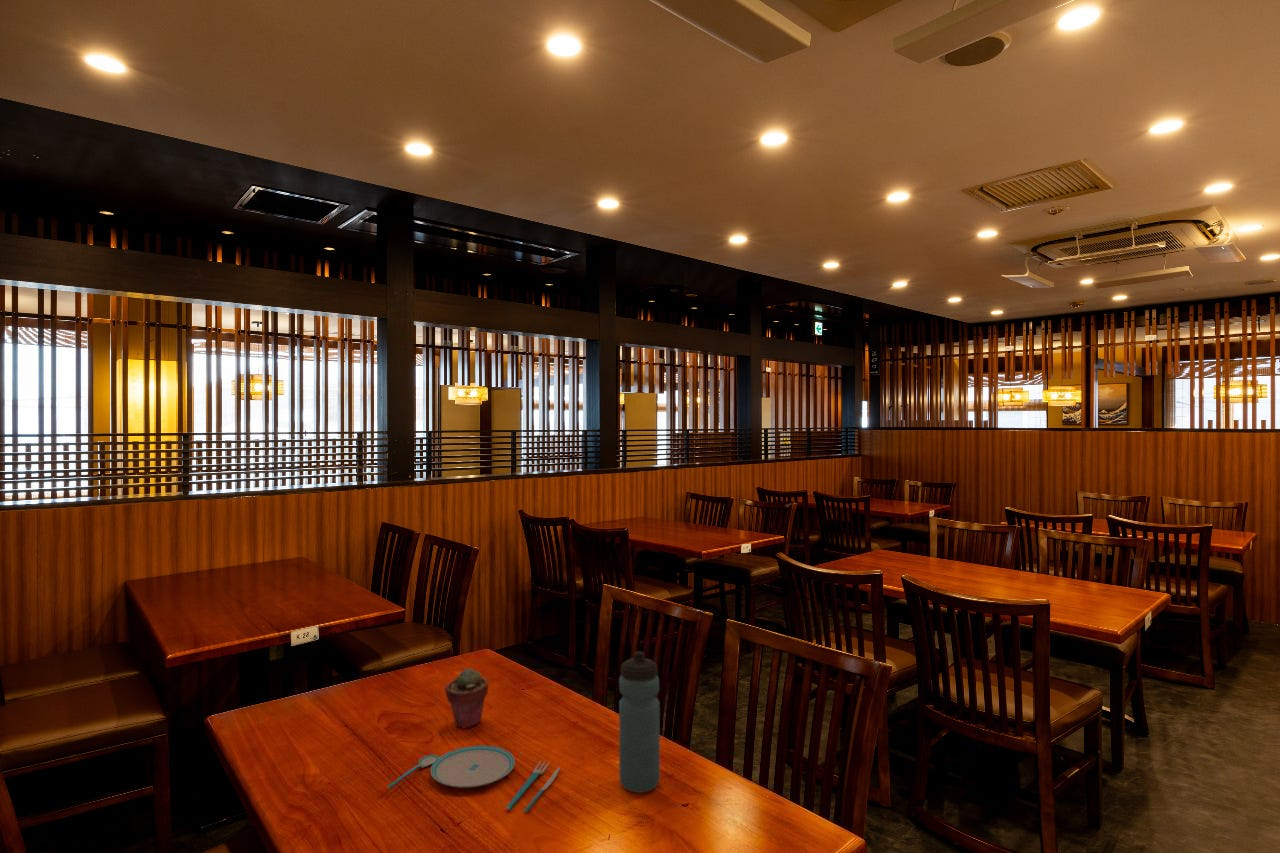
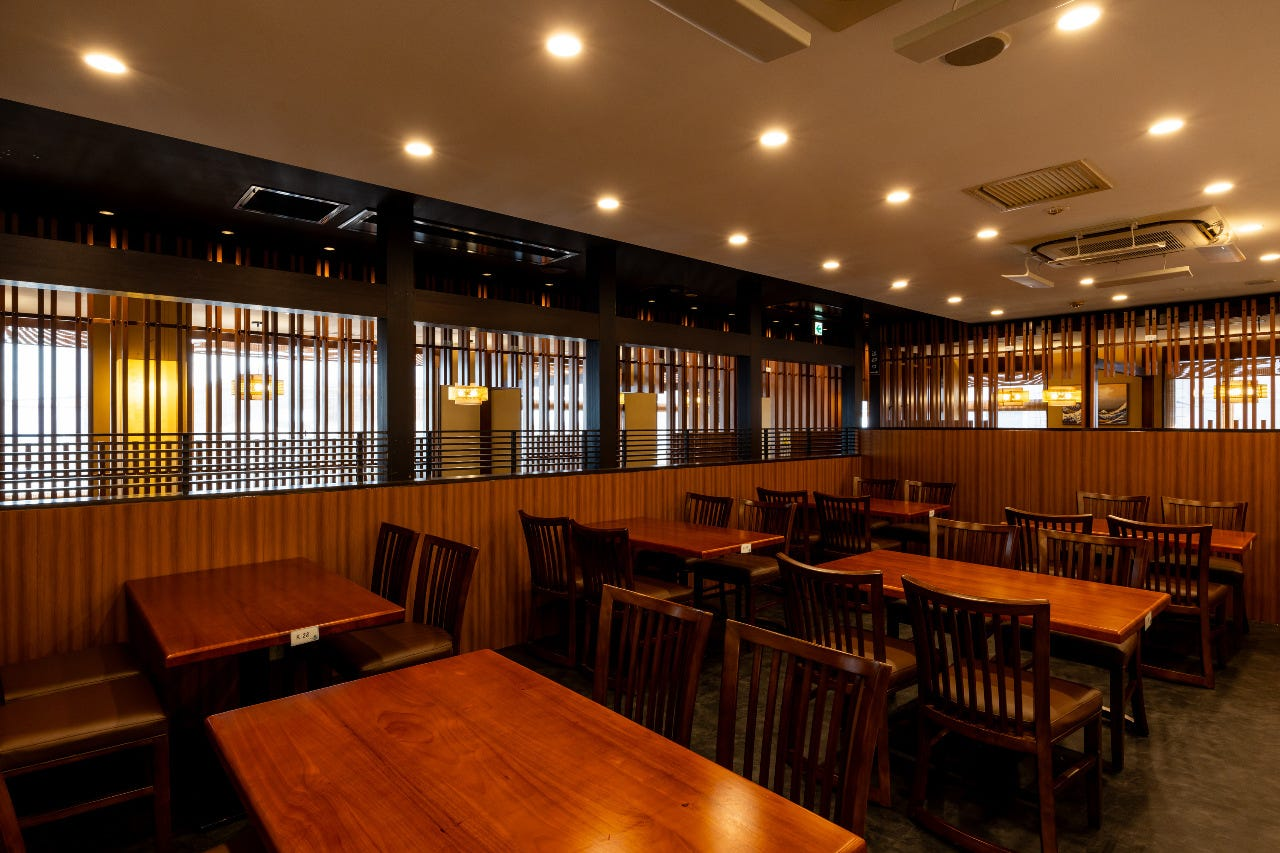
- potted succulent [444,667,489,730]
- water bottle [618,650,661,794]
- plate [386,745,561,813]
